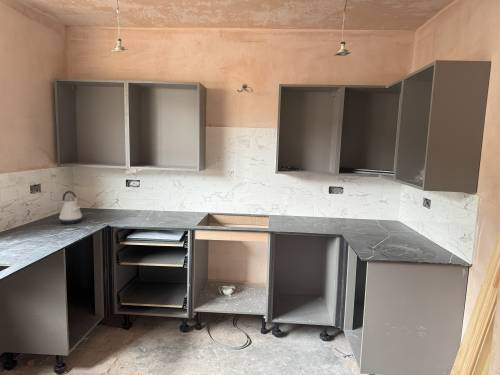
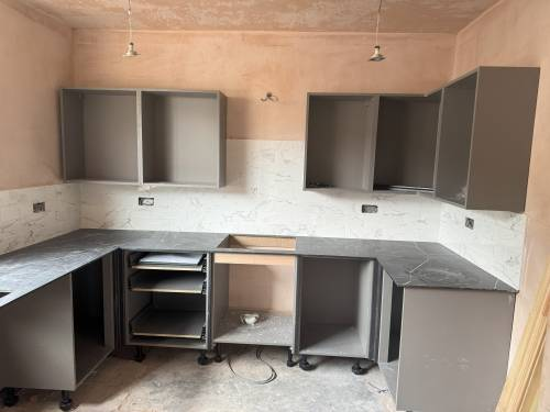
- kettle [58,190,83,225]
